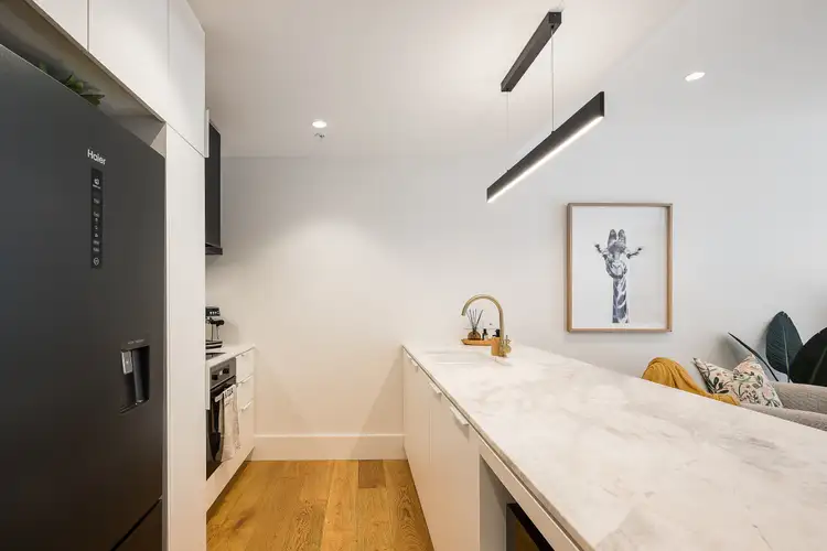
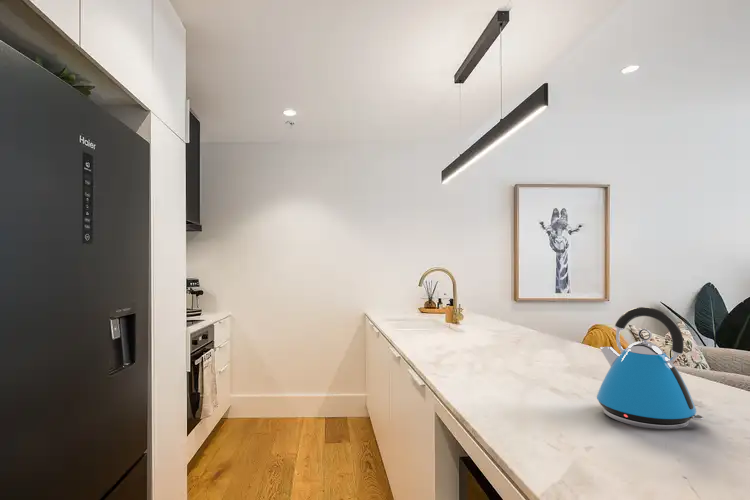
+ kettle [596,306,705,430]
